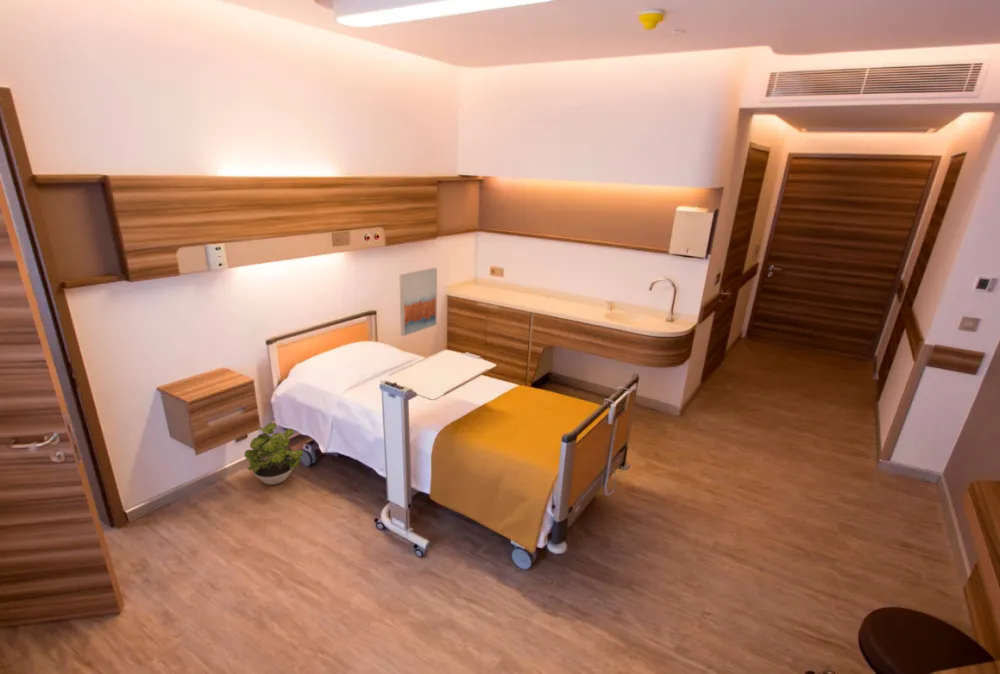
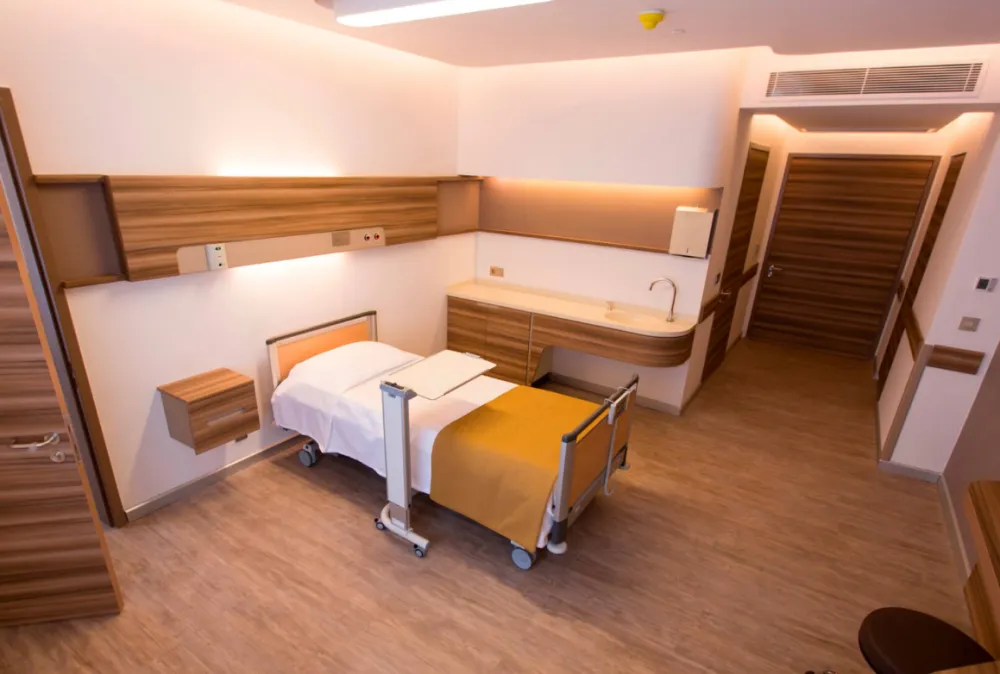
- potted plant [244,422,304,486]
- wall art [399,267,438,337]
